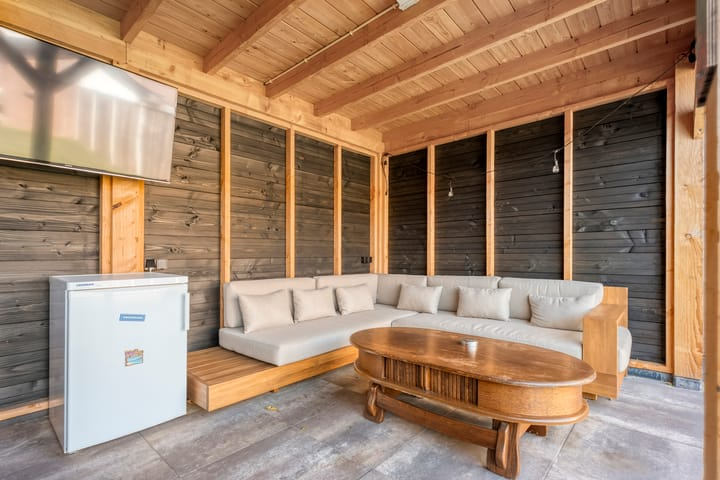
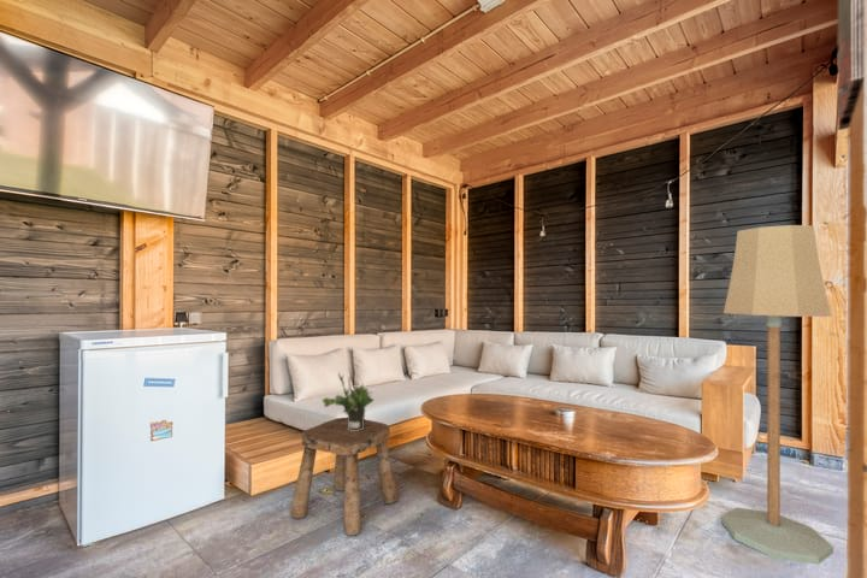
+ floor lamp [720,224,834,566]
+ stool [289,417,400,537]
+ potted plant [320,371,376,431]
